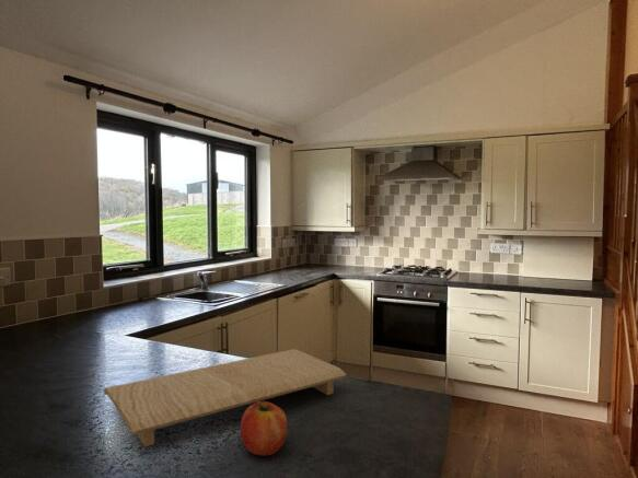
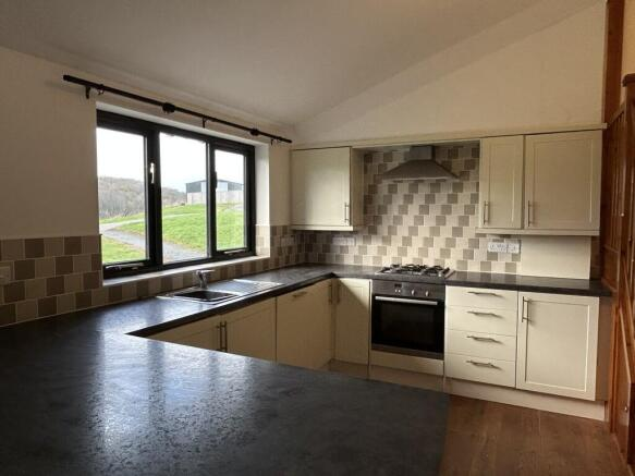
- cutting board [103,348,347,447]
- fruit [240,400,288,457]
